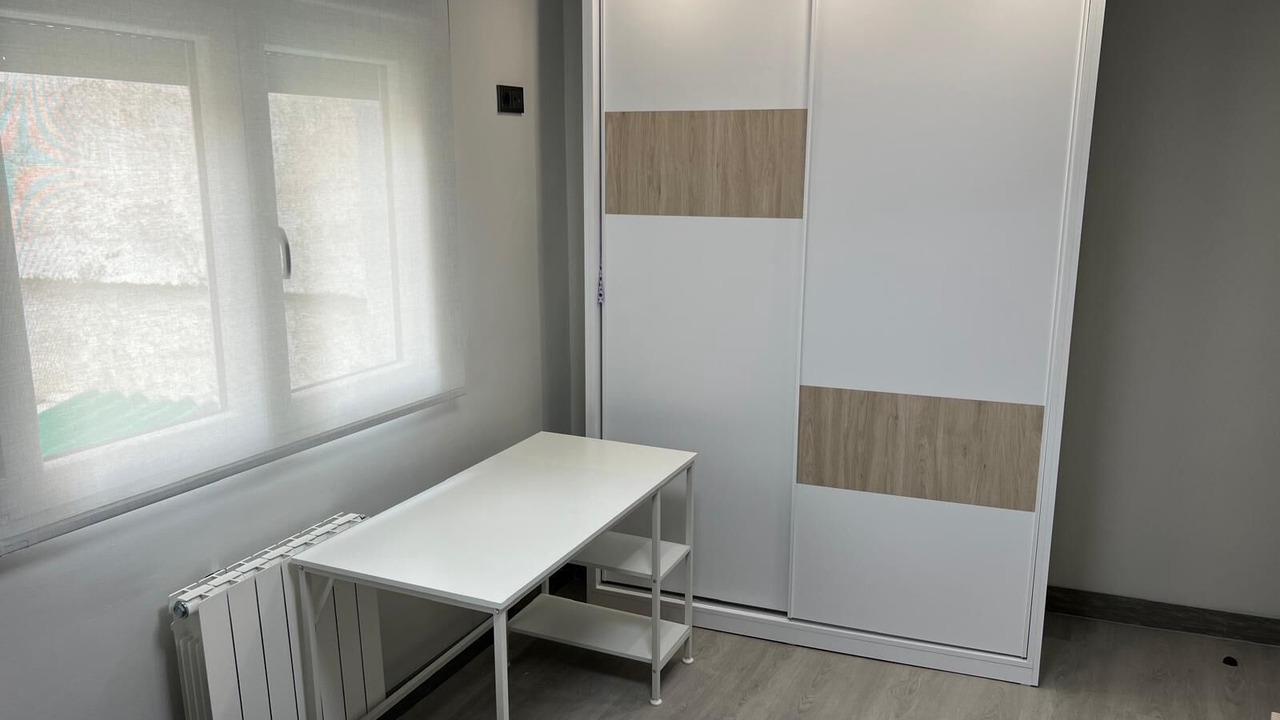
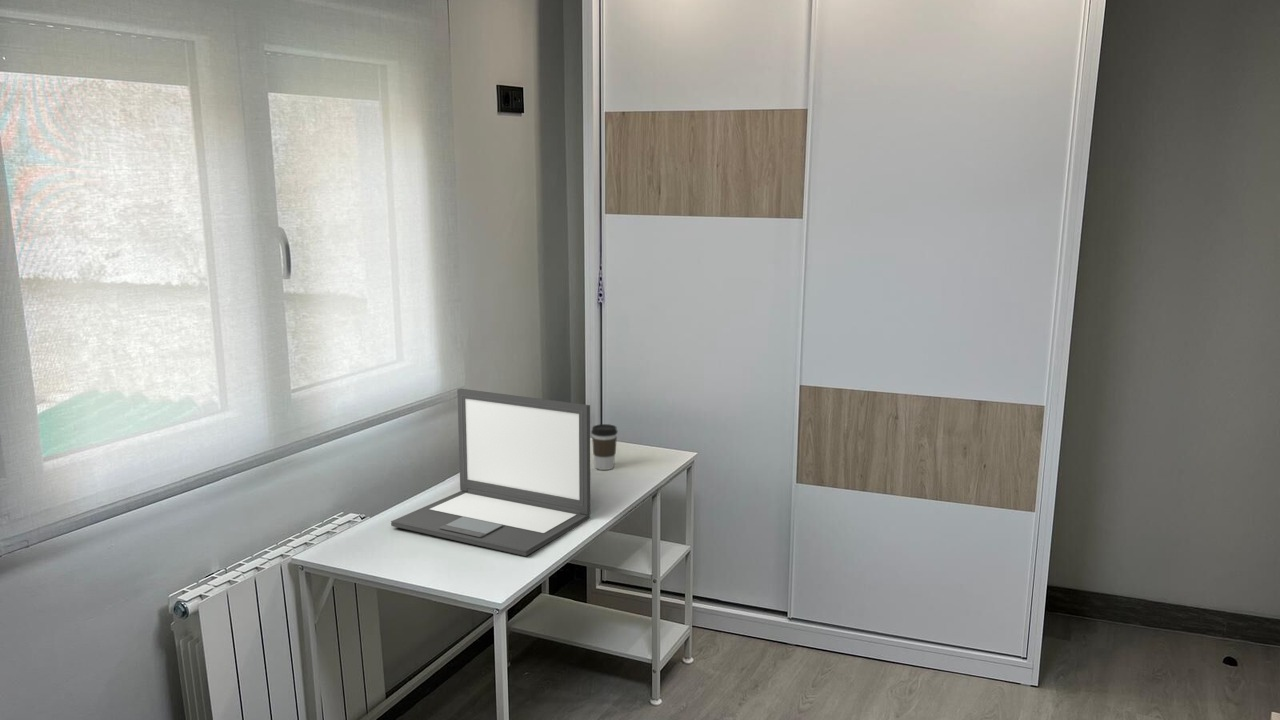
+ coffee cup [590,423,619,471]
+ laptop [390,388,591,557]
